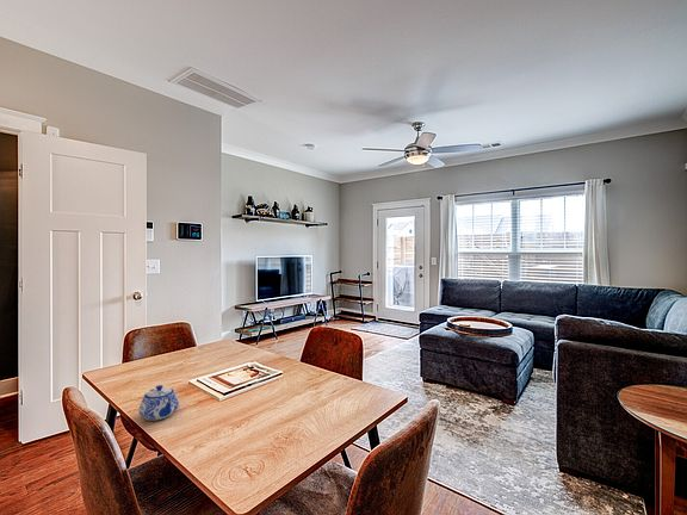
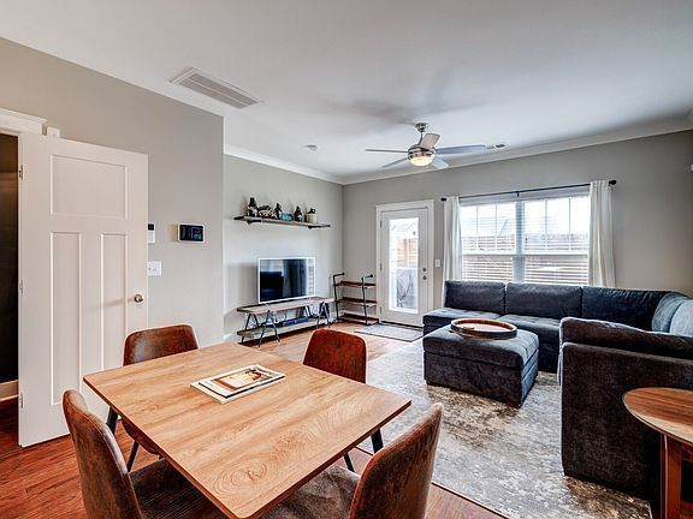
- teapot [138,384,180,422]
